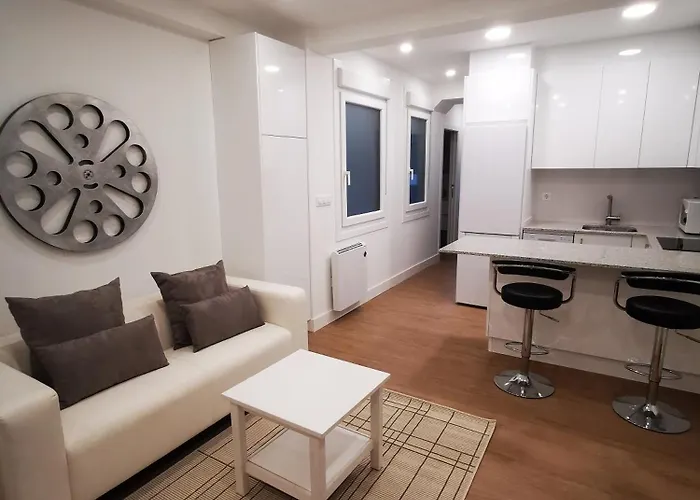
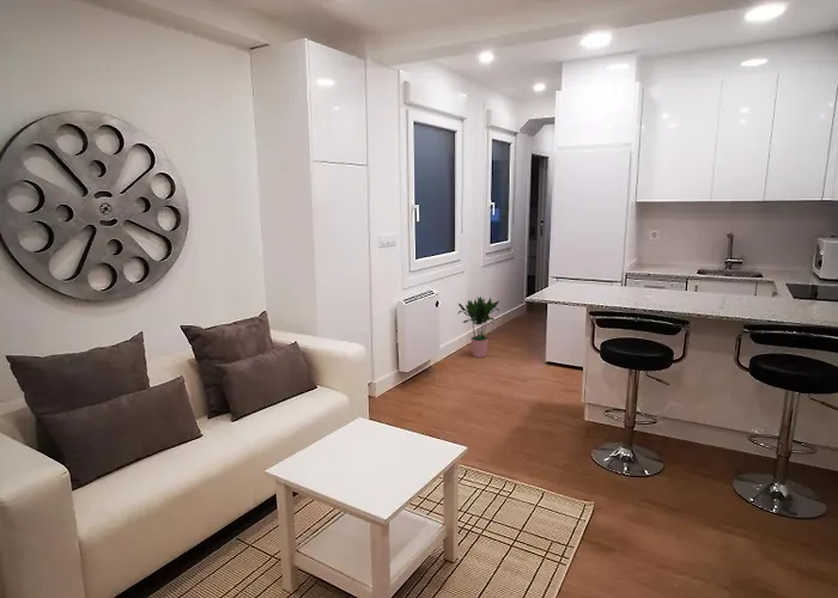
+ potted plant [457,295,500,359]
